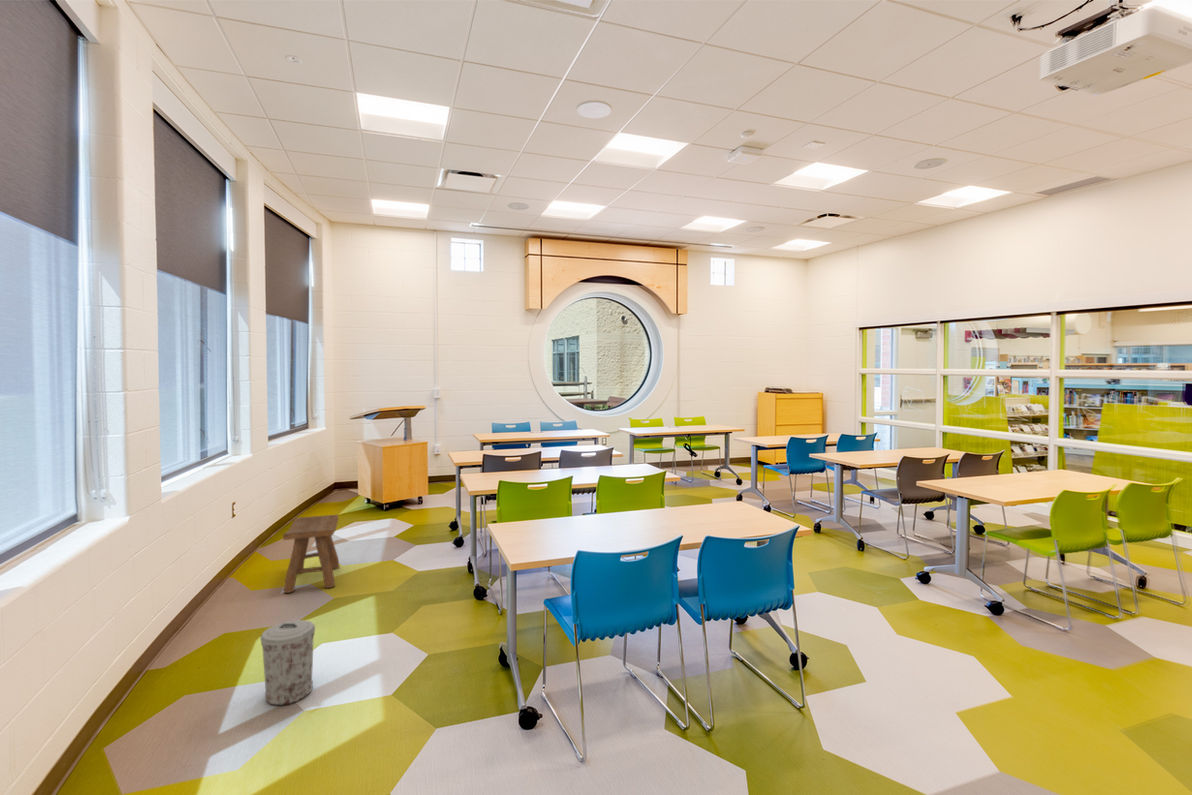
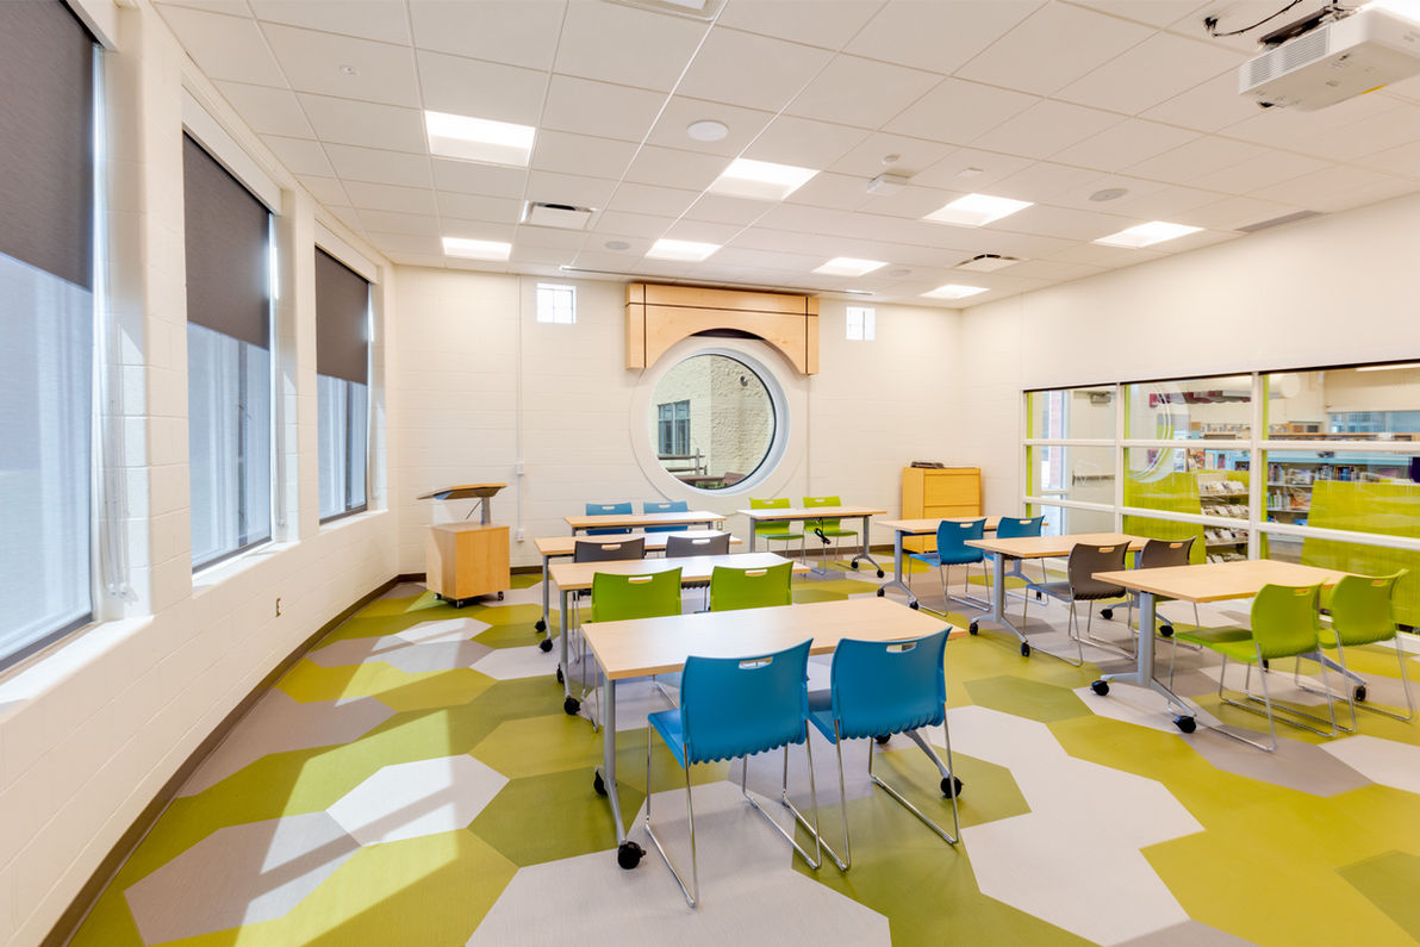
- trash can [260,619,316,706]
- stool [282,514,341,594]
